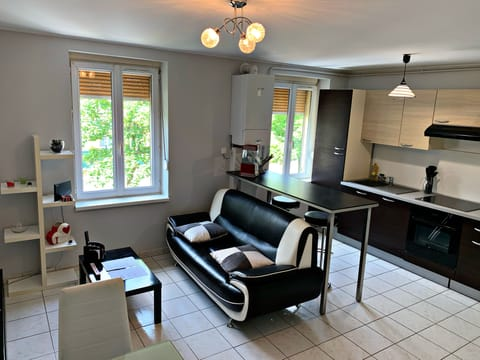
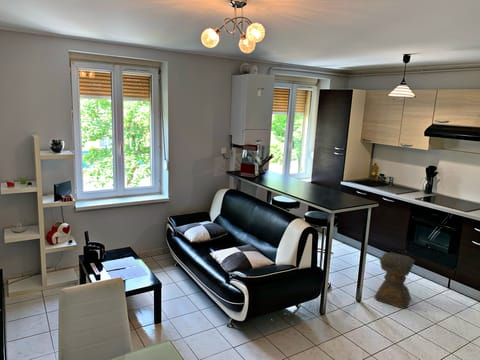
+ stool [373,252,416,309]
